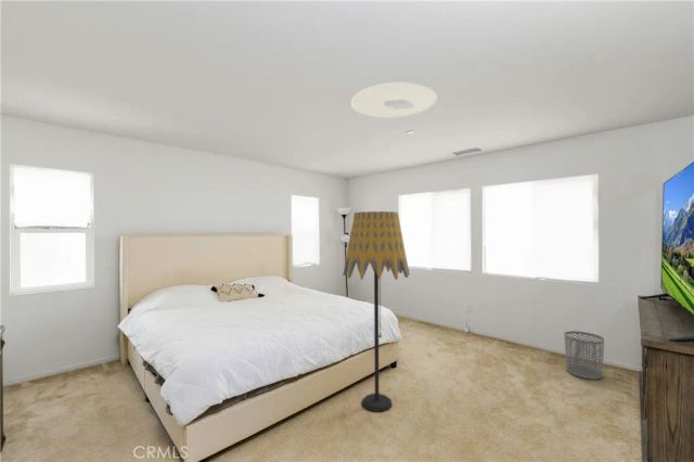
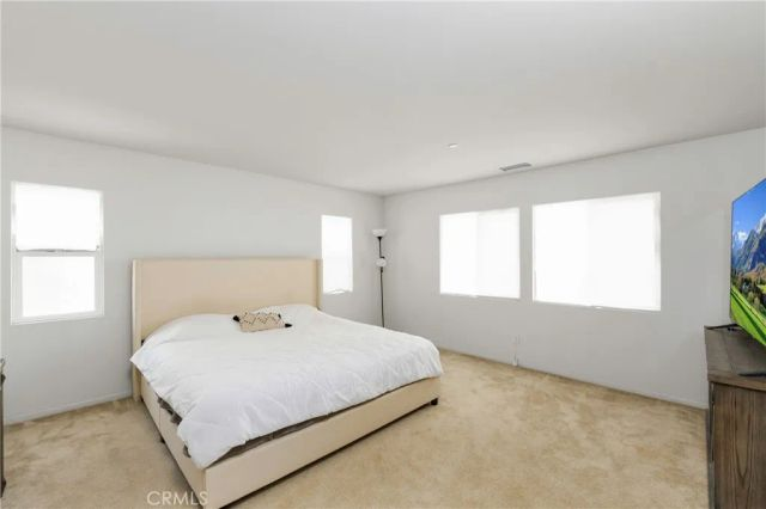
- ceiling light [350,81,438,119]
- floor lamp [342,210,411,413]
- waste bin [564,330,605,381]
